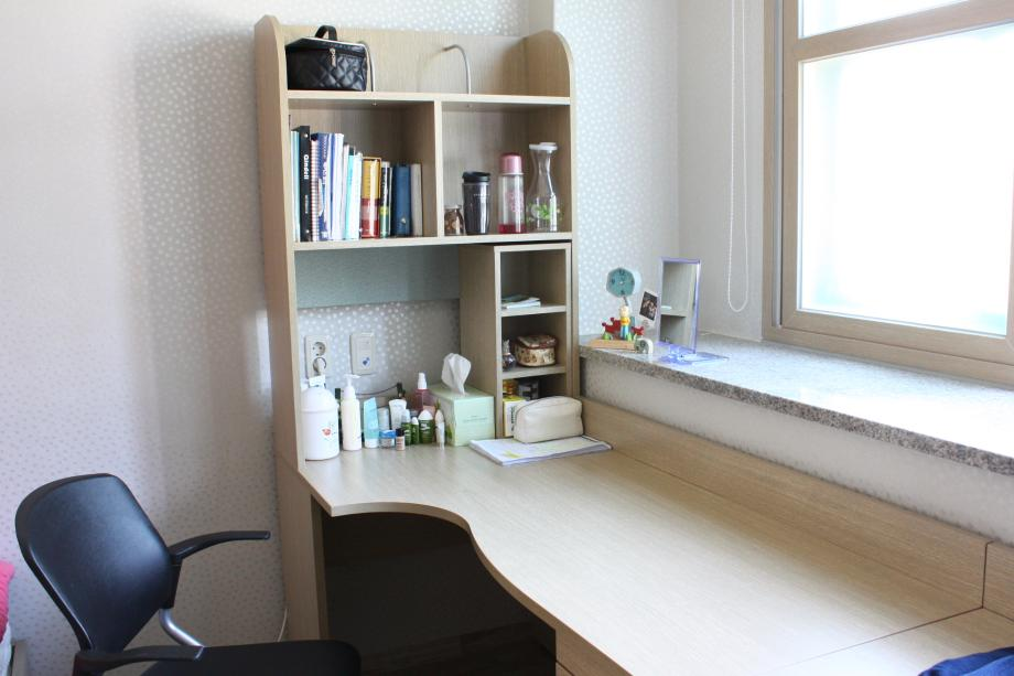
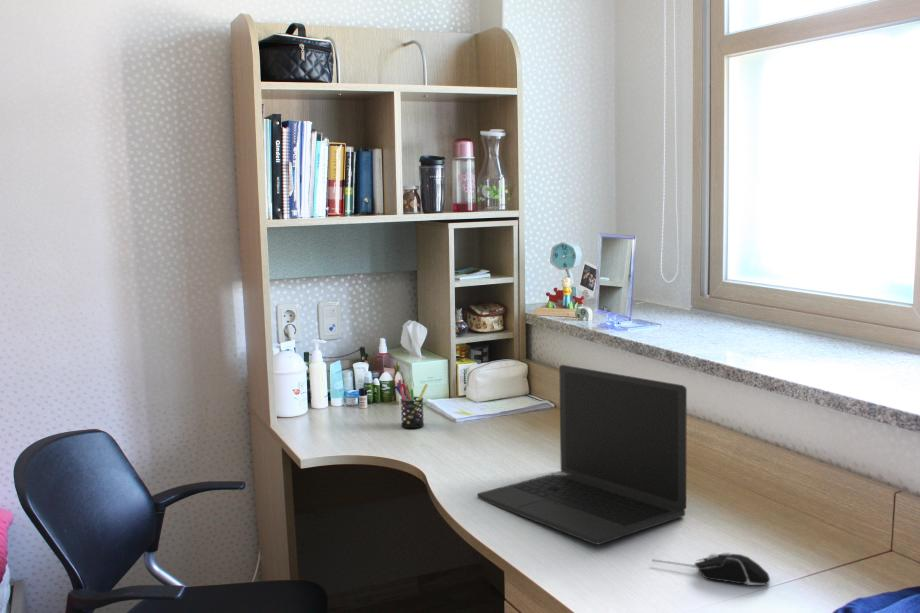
+ computer mouse [651,552,771,586]
+ laptop [477,364,688,545]
+ pen holder [394,379,429,429]
